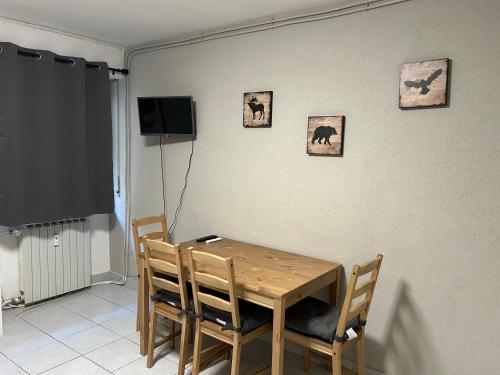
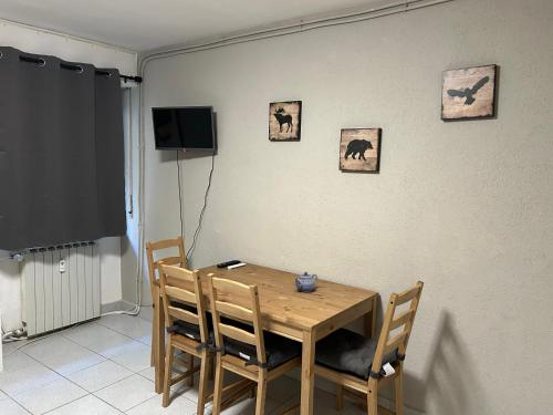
+ teapot [293,271,319,293]
